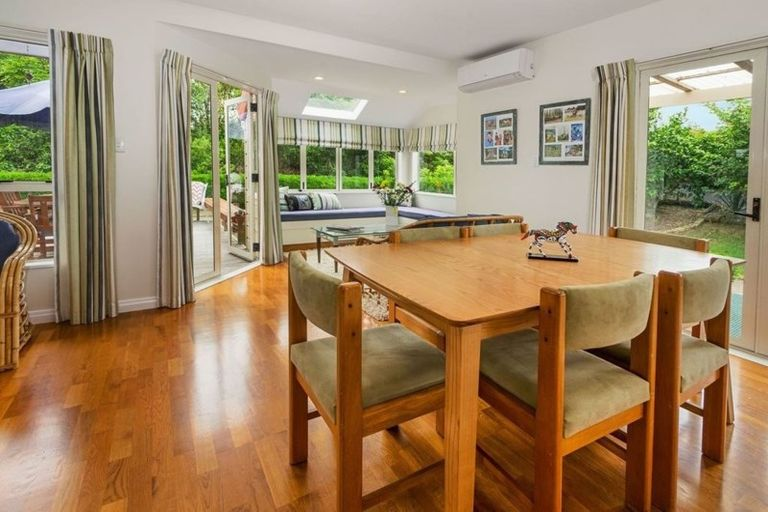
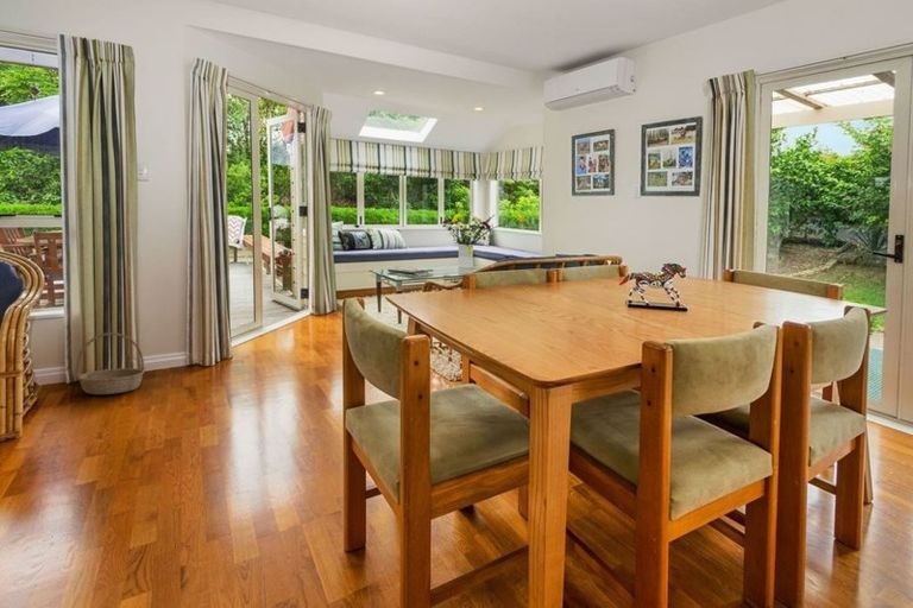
+ basket [75,331,146,395]
